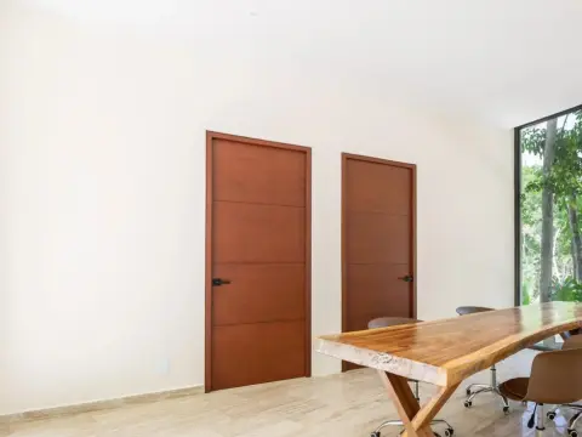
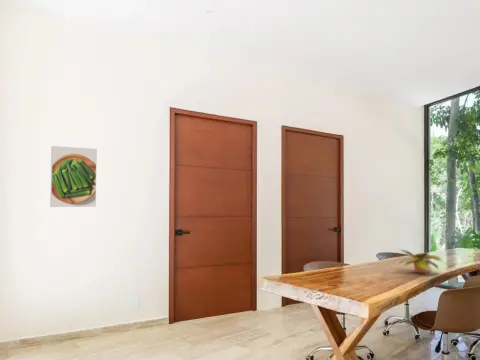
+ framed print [49,145,98,208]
+ plant [397,249,445,274]
